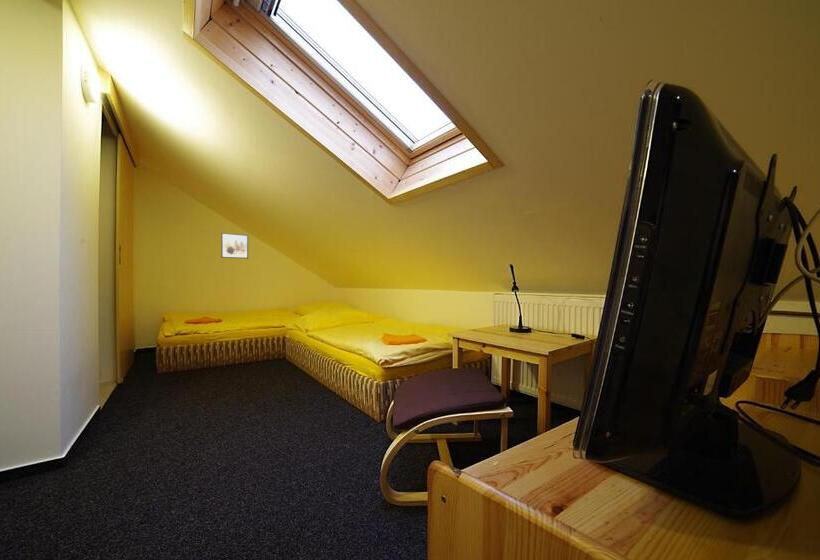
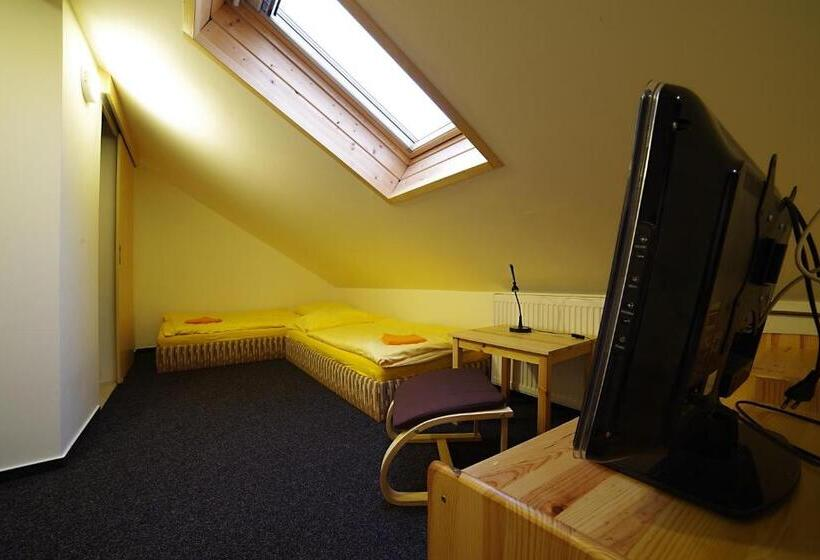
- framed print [220,232,249,260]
